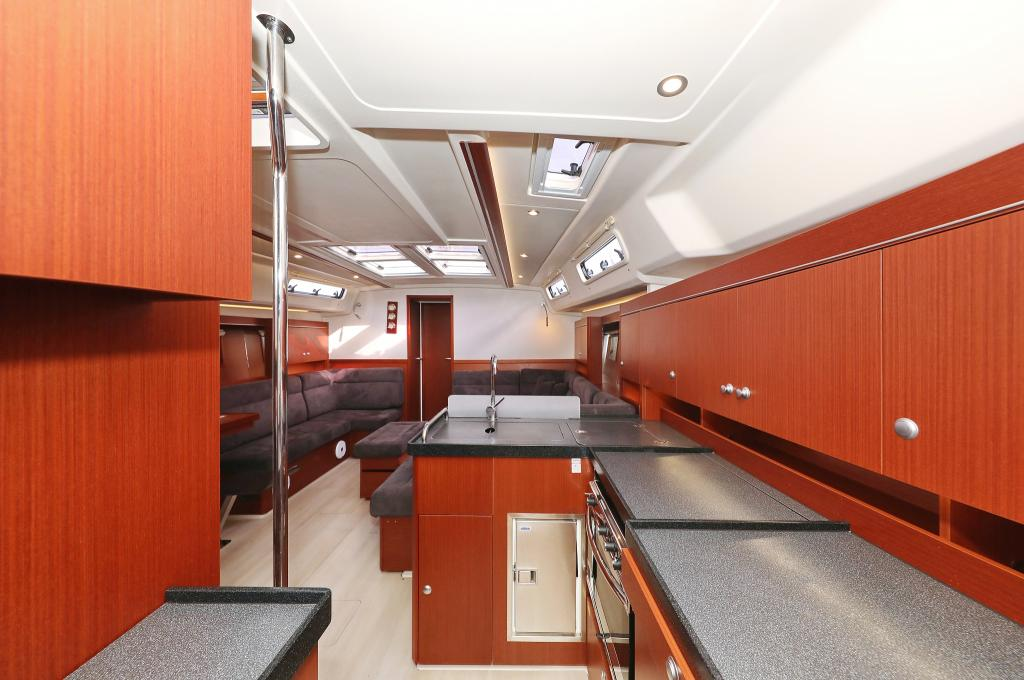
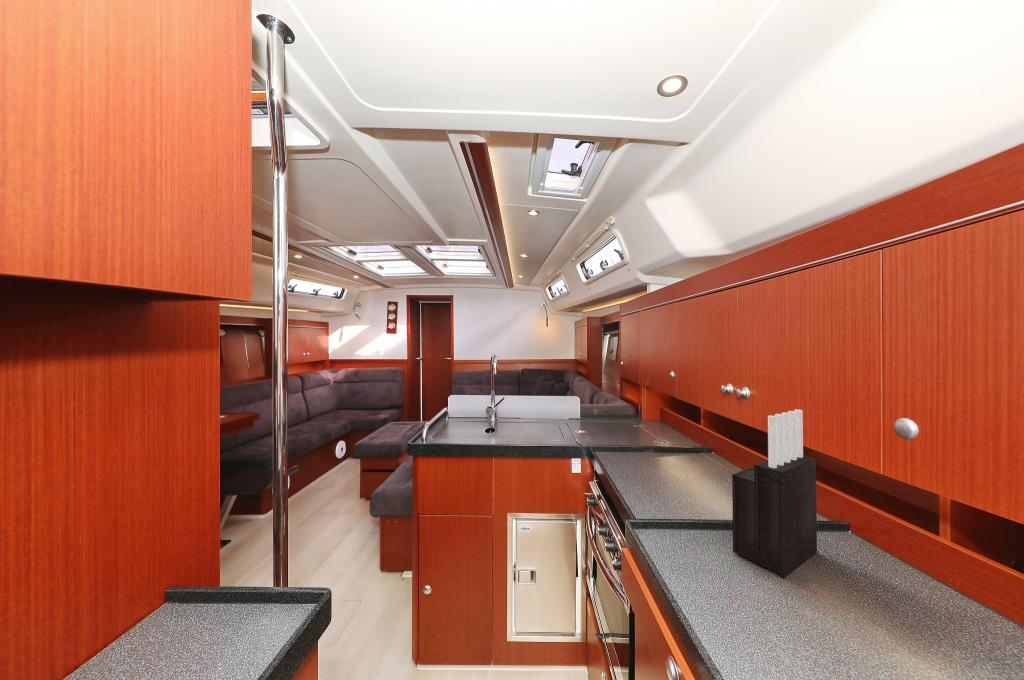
+ knife block [731,409,818,579]
